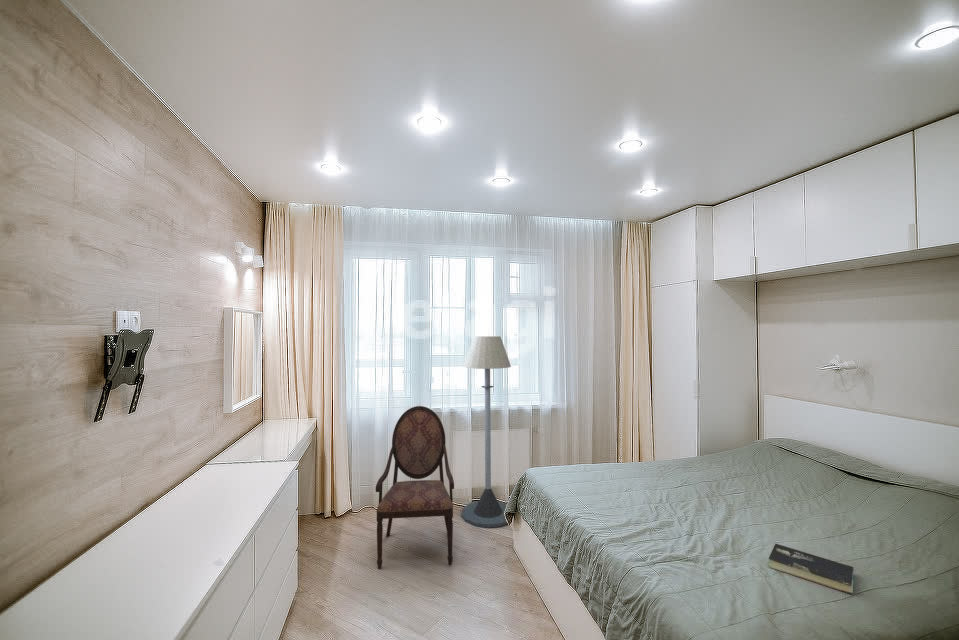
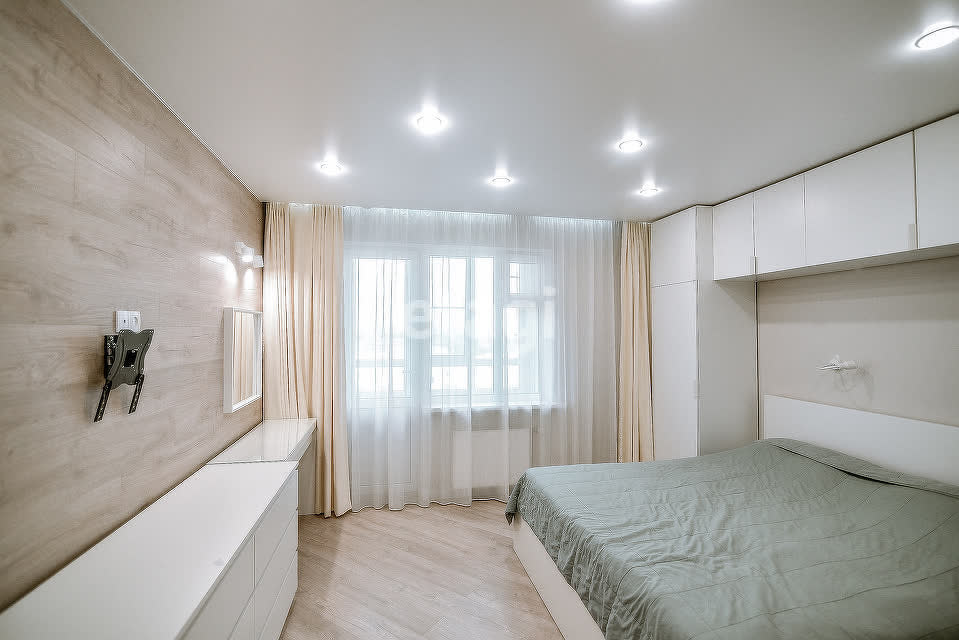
- floor lamp [460,335,512,529]
- book [768,543,855,596]
- armchair [375,405,455,570]
